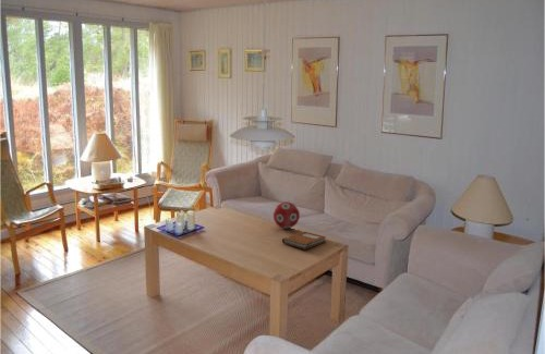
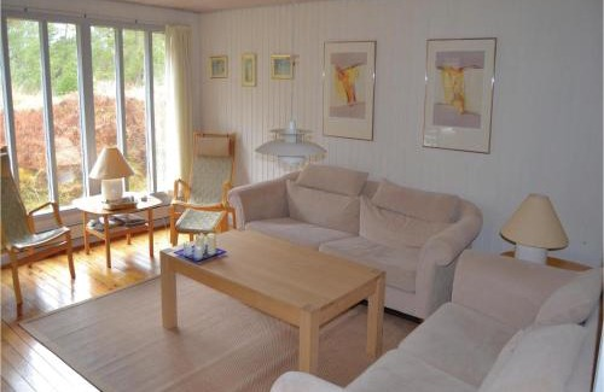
- decorative ball [272,200,301,230]
- notebook [281,231,327,251]
